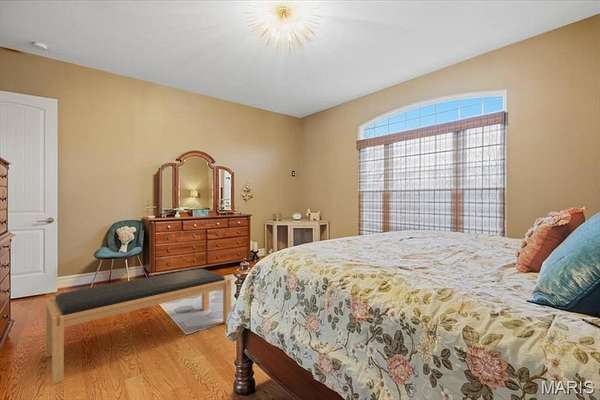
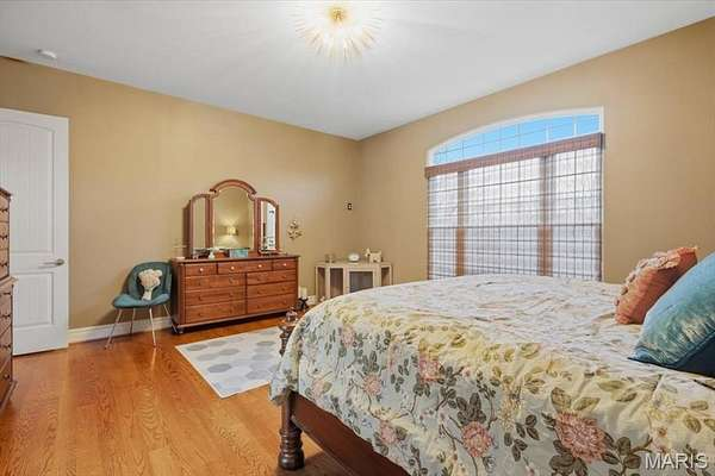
- bench [45,268,232,384]
